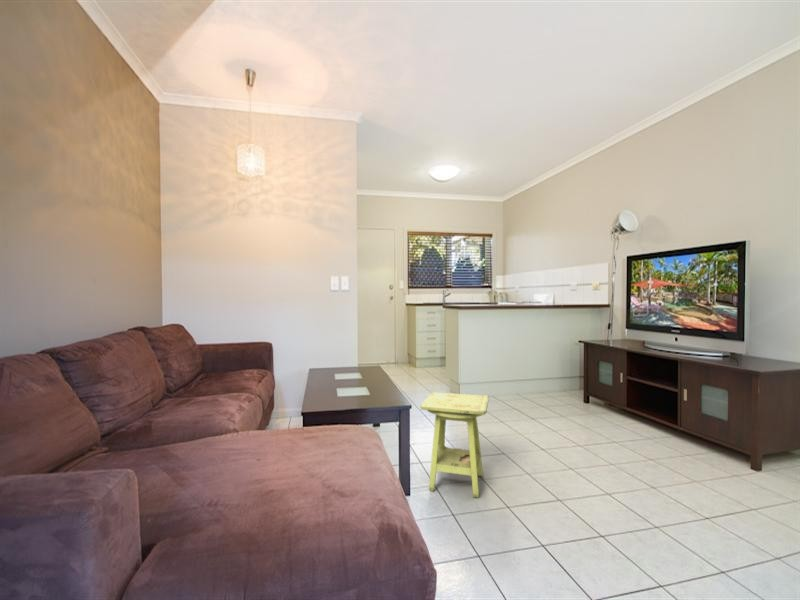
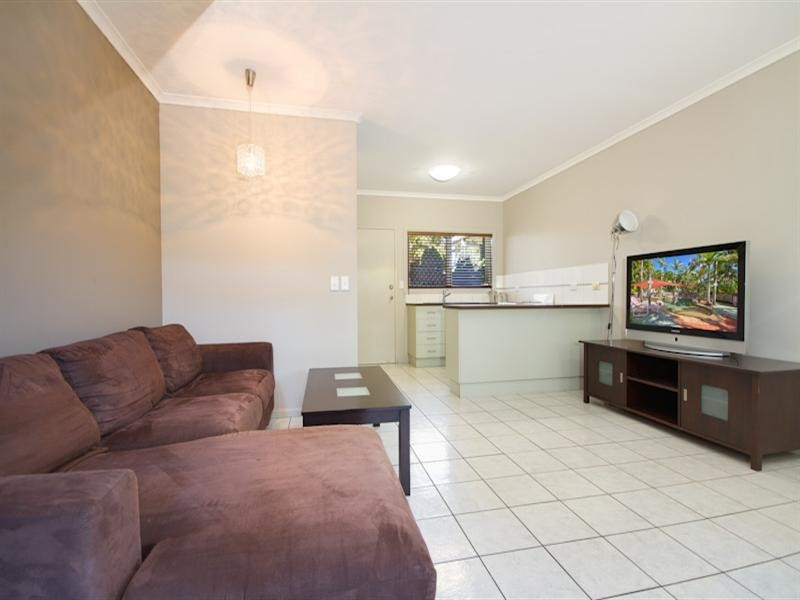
- side table [420,391,490,499]
